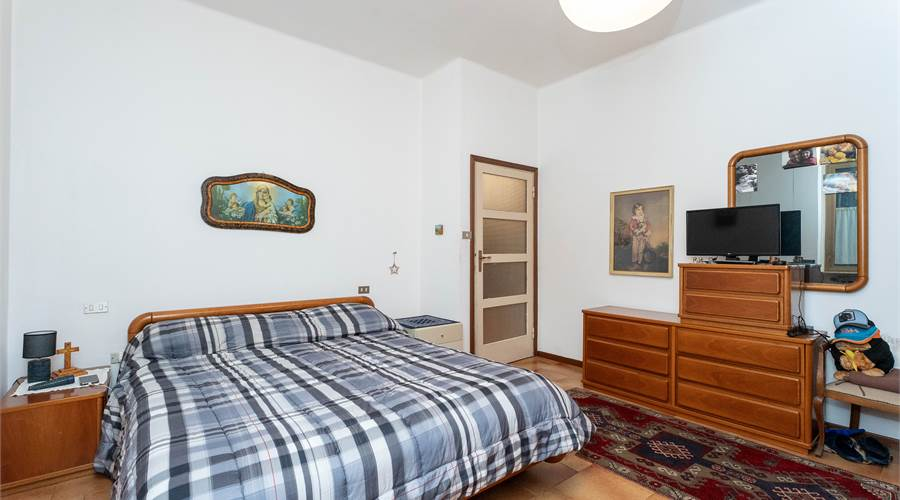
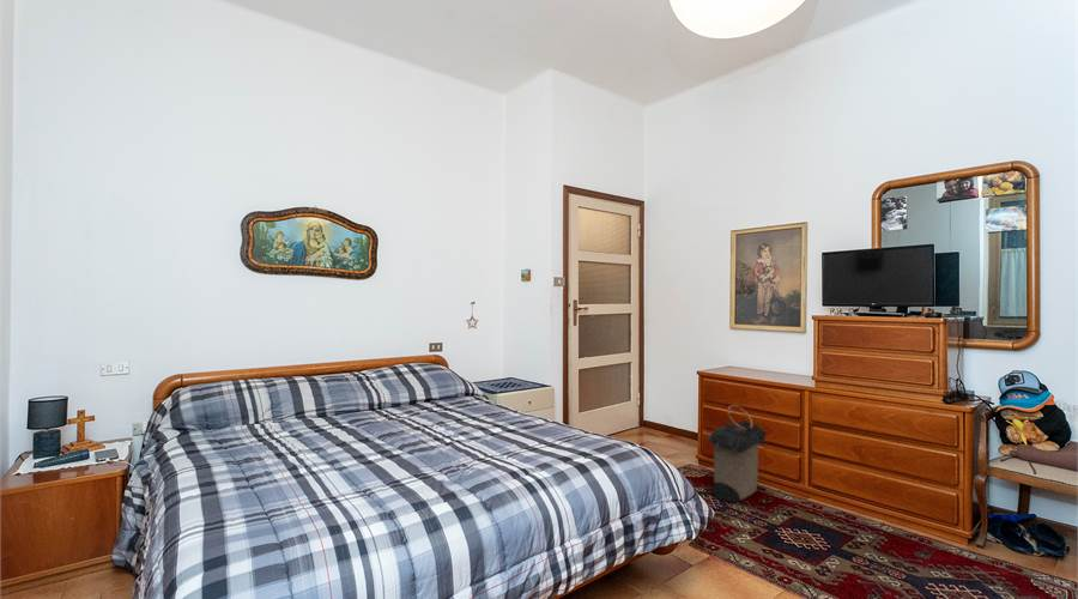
+ laundry hamper [704,404,768,503]
